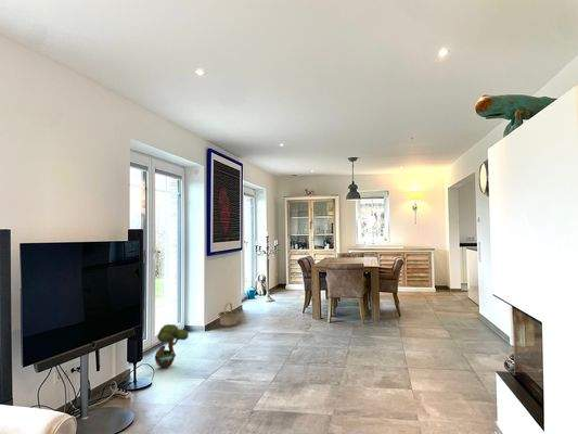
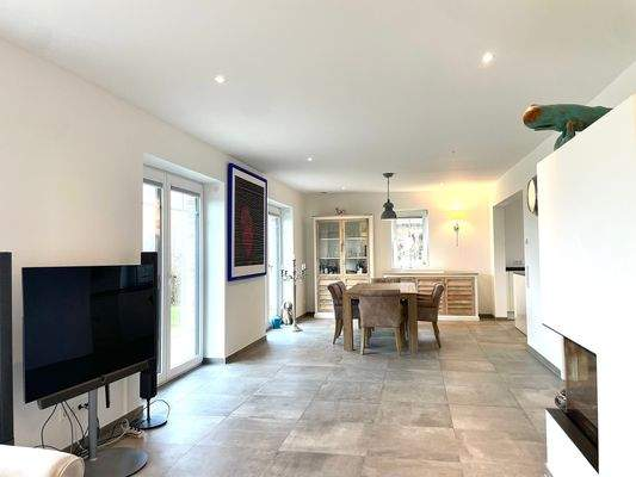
- basket [217,302,240,328]
- decorative tree [154,323,190,369]
